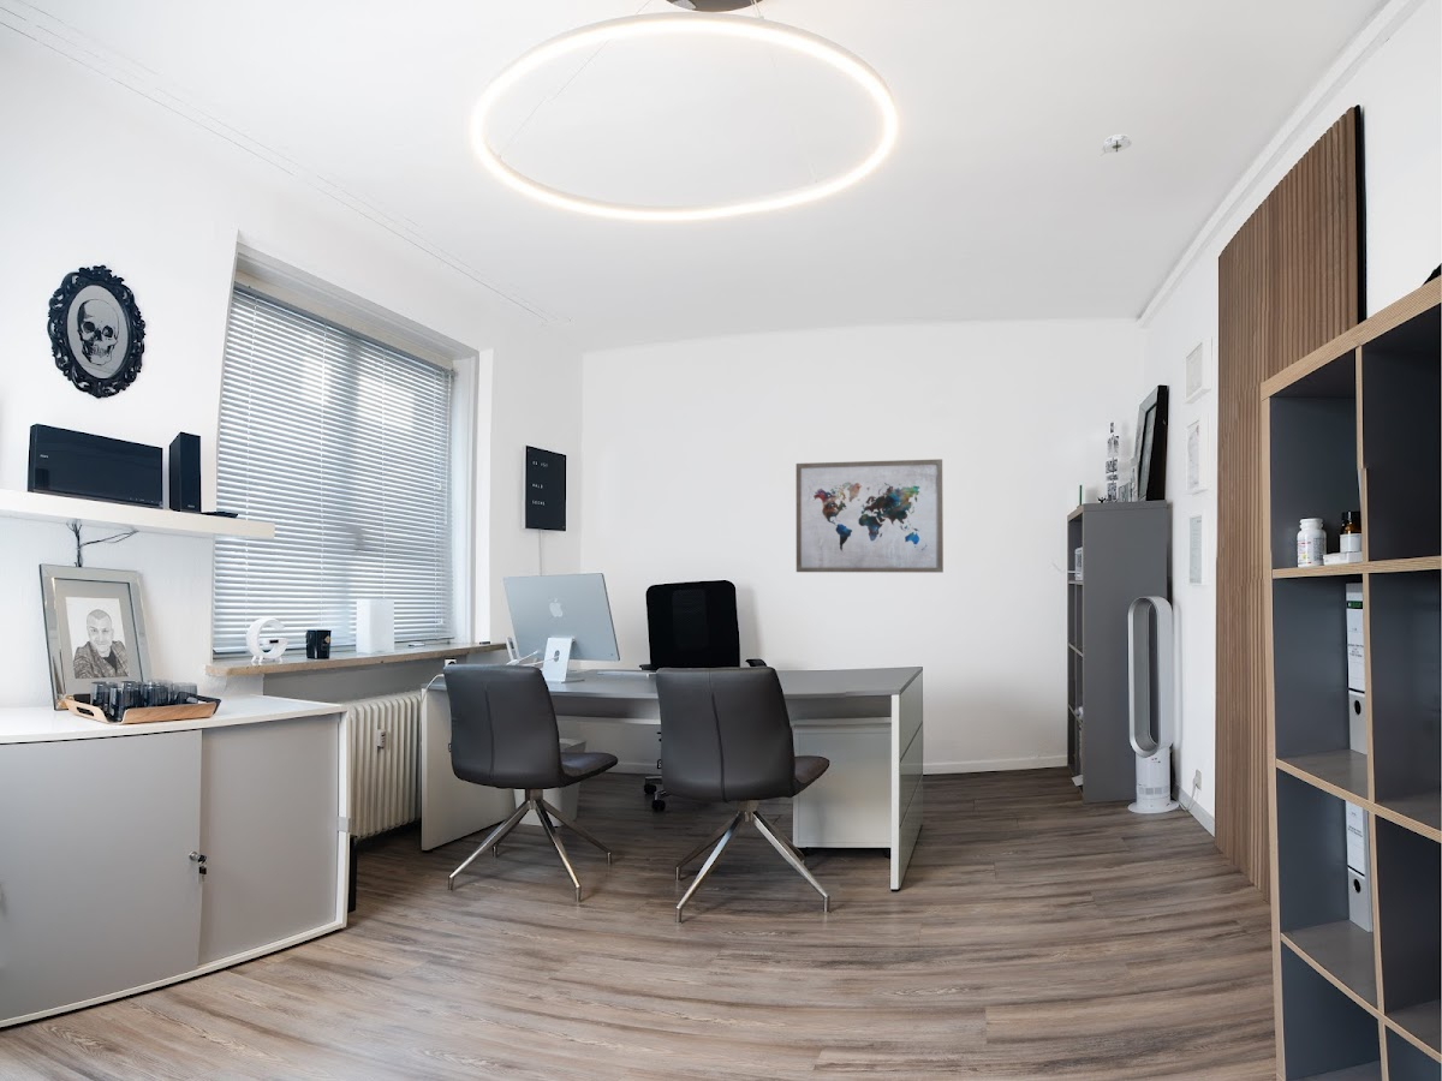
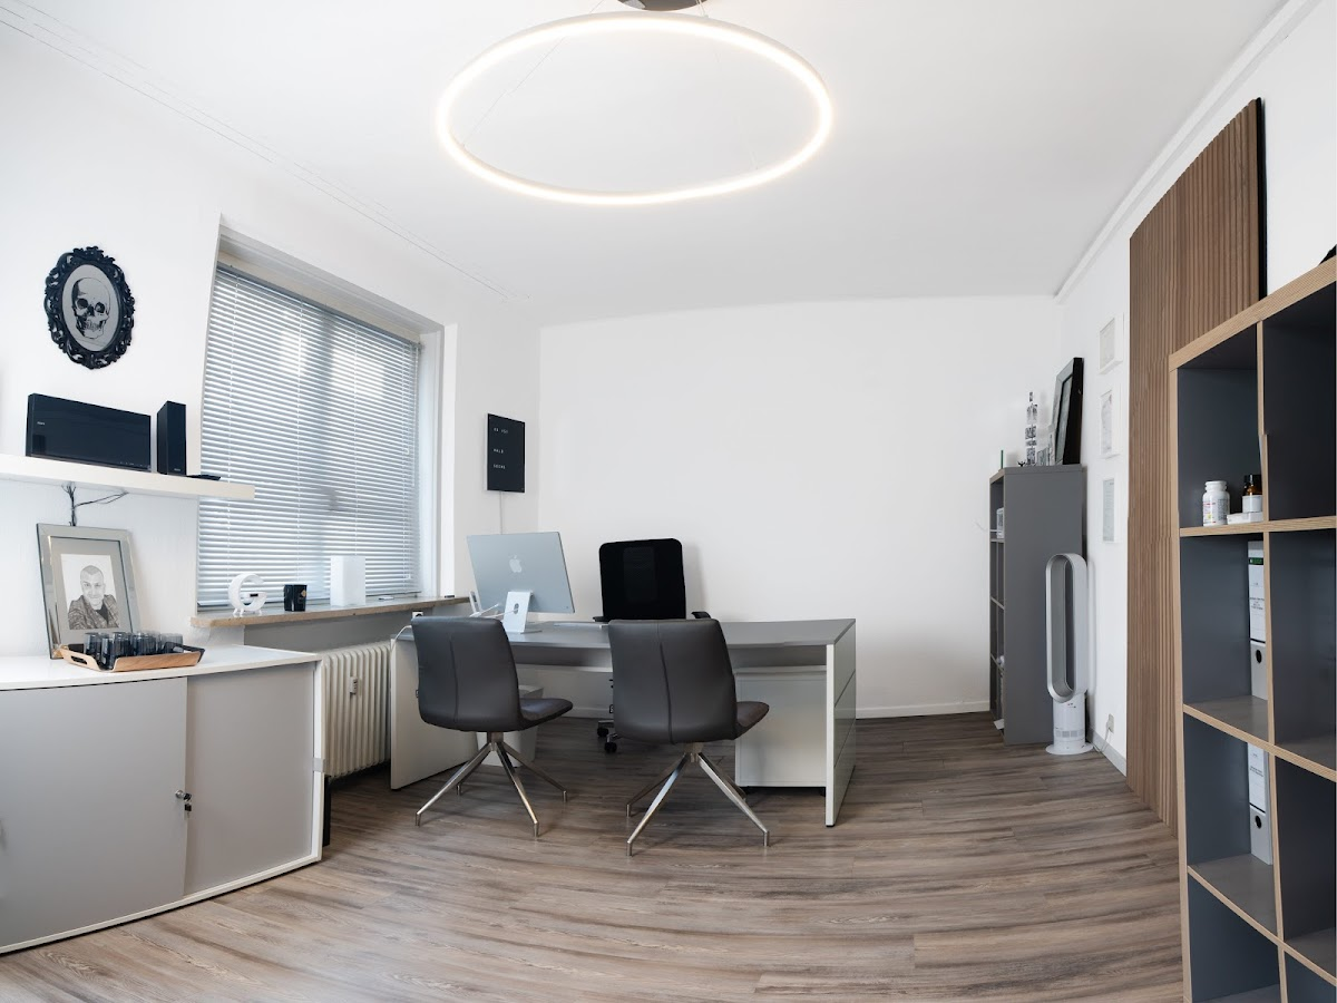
- smoke detector [1101,133,1133,156]
- wall art [796,458,945,574]
